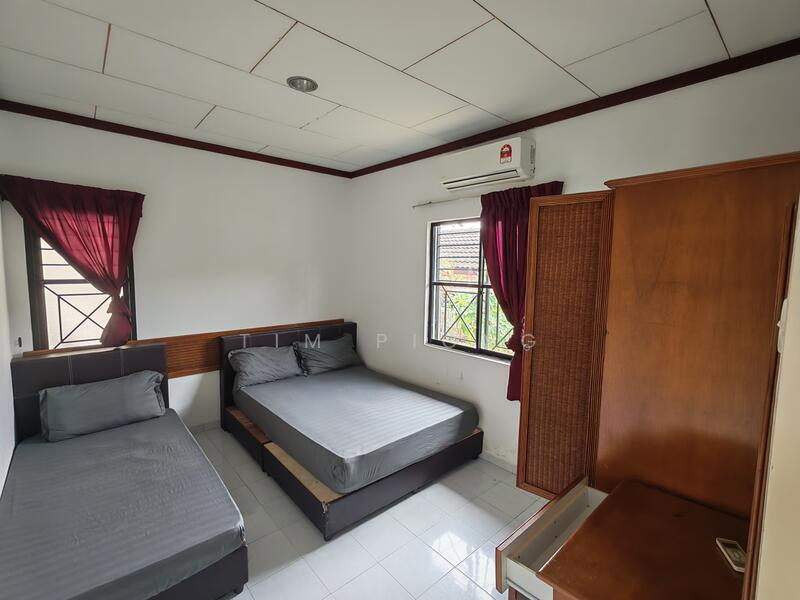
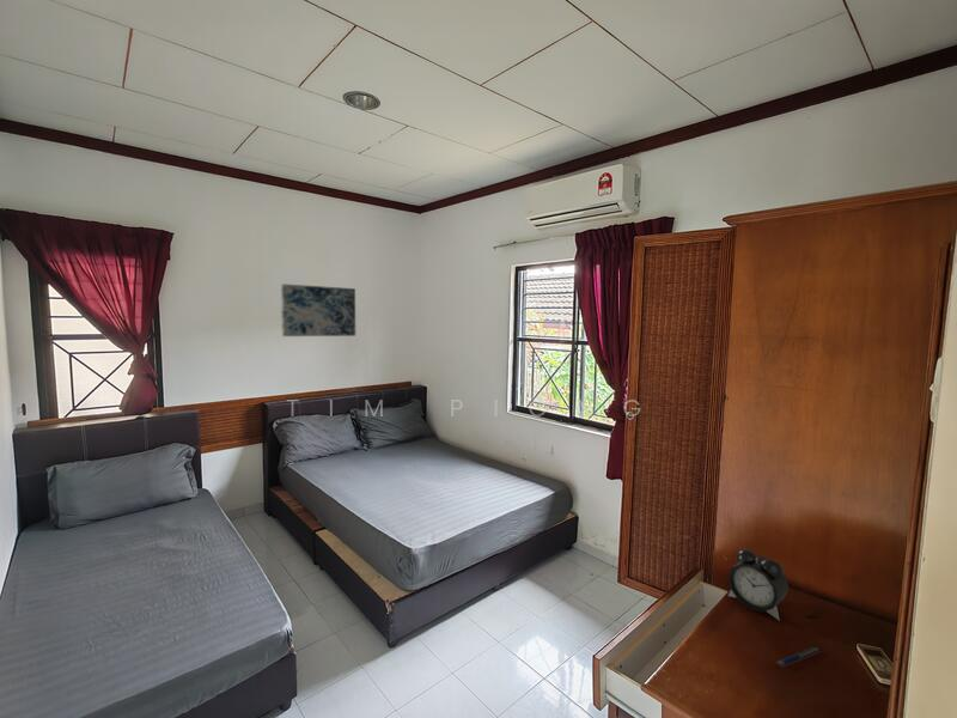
+ alarm clock [727,548,790,622]
+ pen [774,646,822,669]
+ wall art [280,282,356,337]
